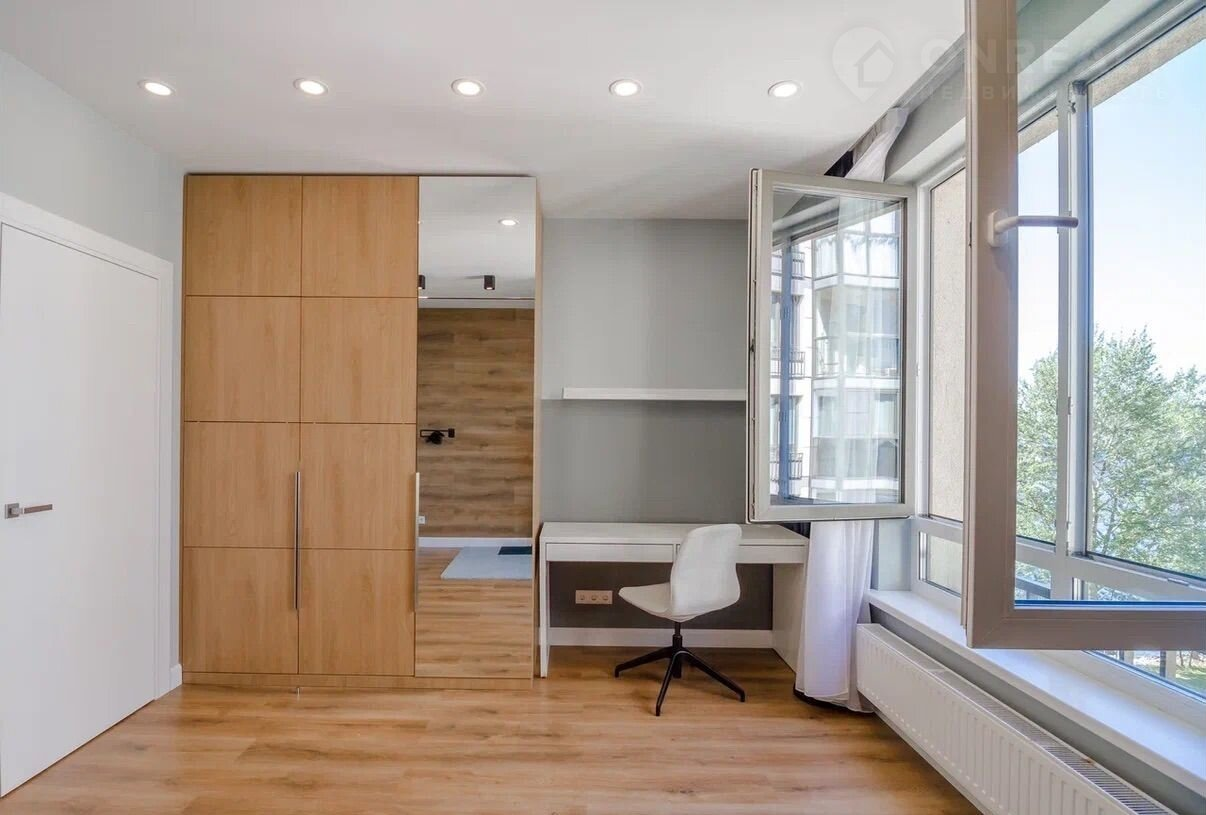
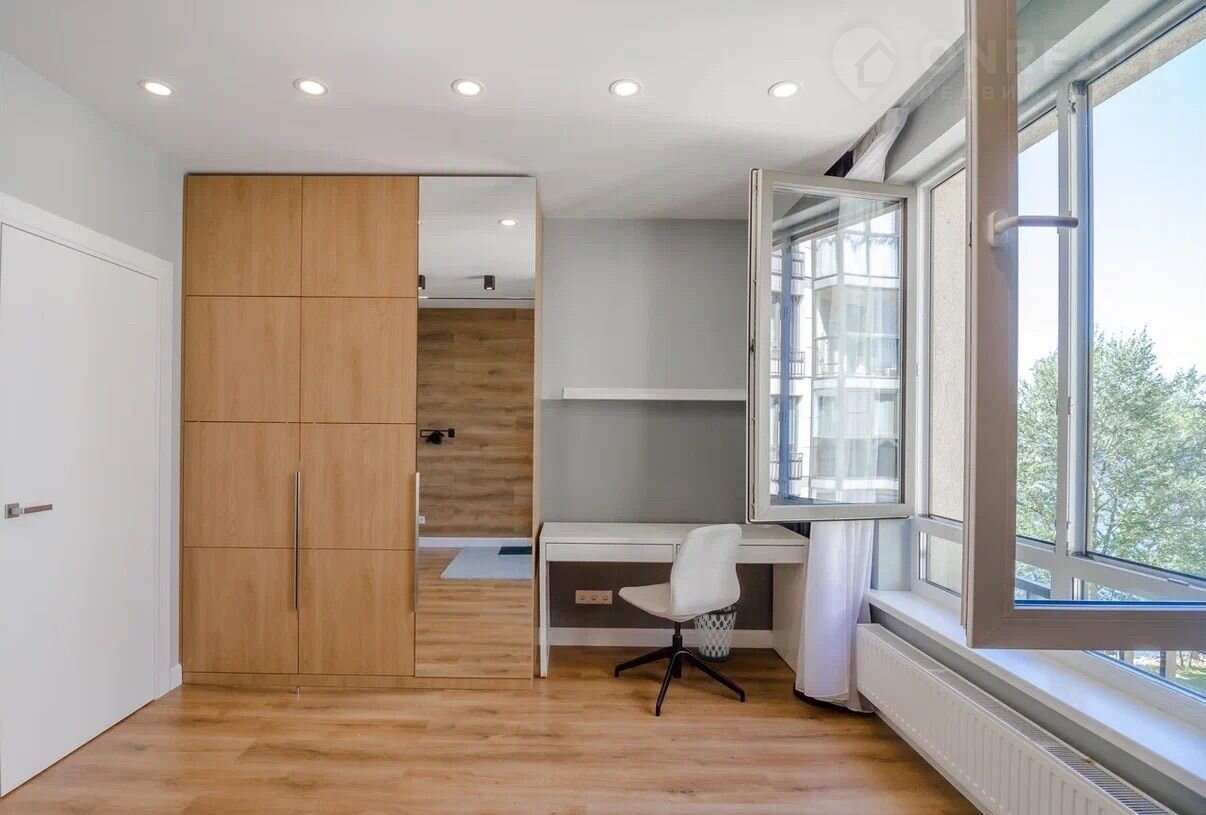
+ wastebasket [693,602,739,663]
